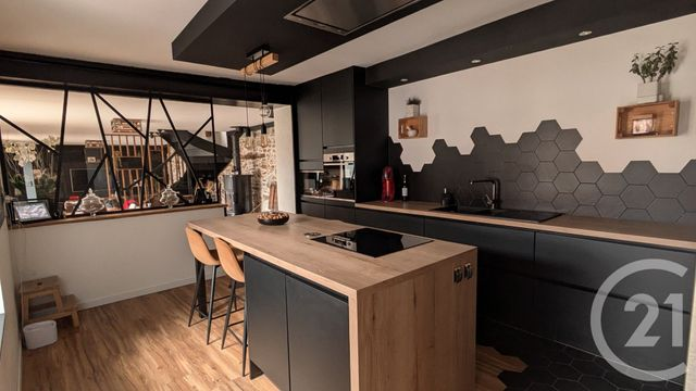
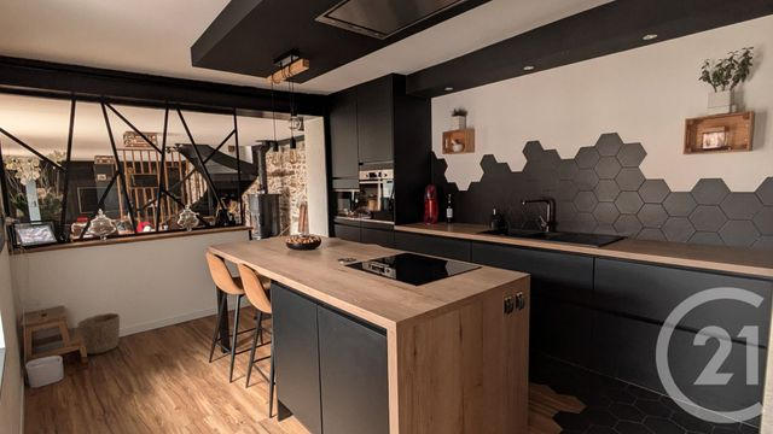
+ waste basket [76,312,121,356]
